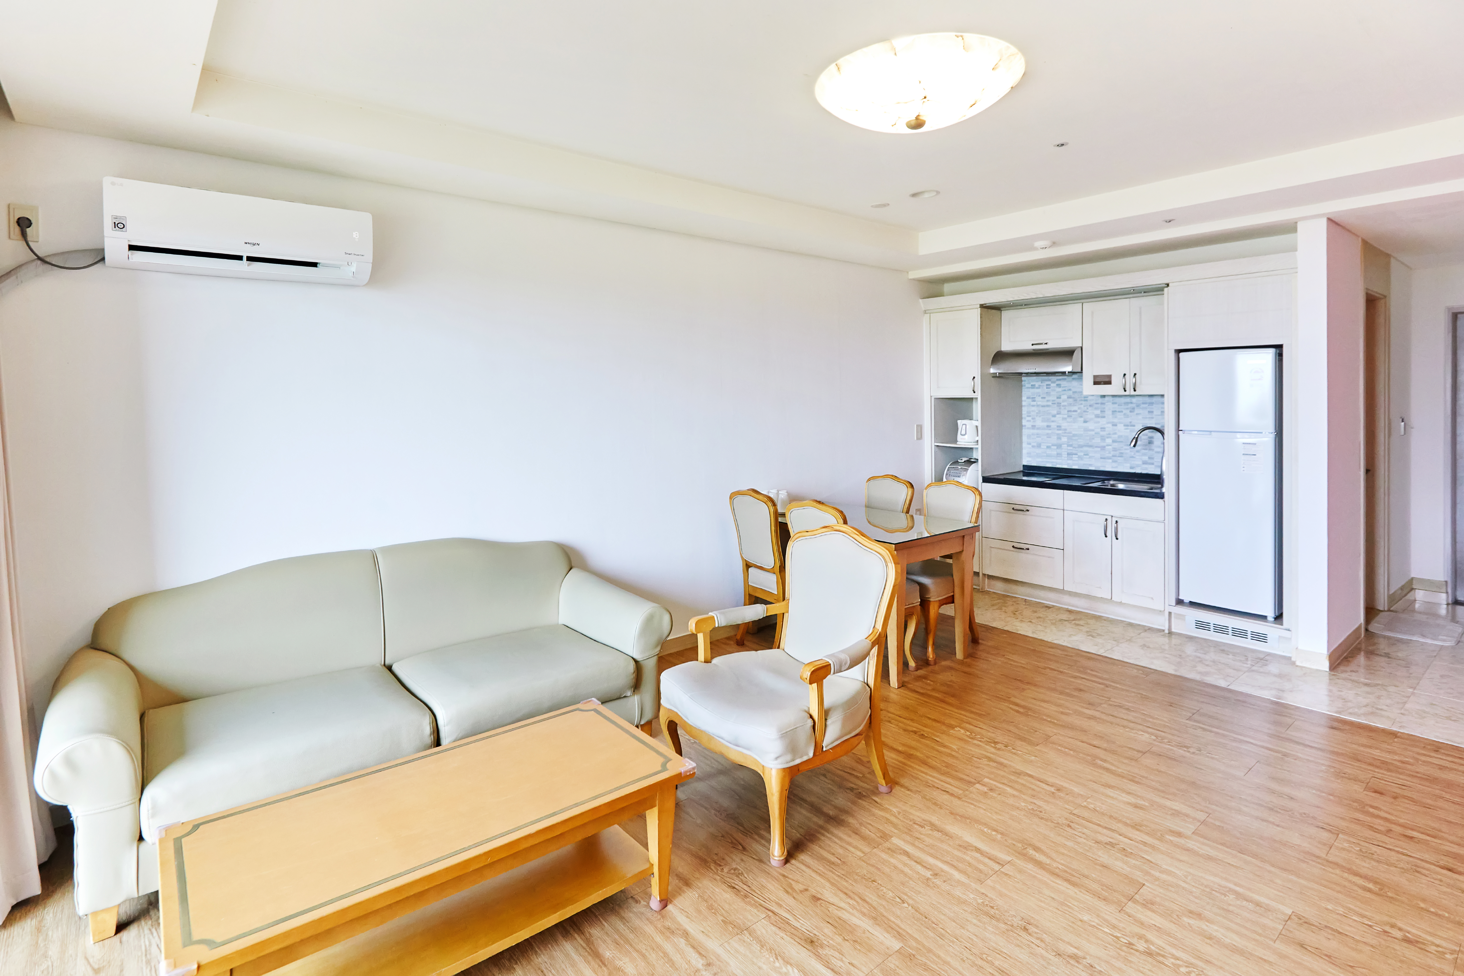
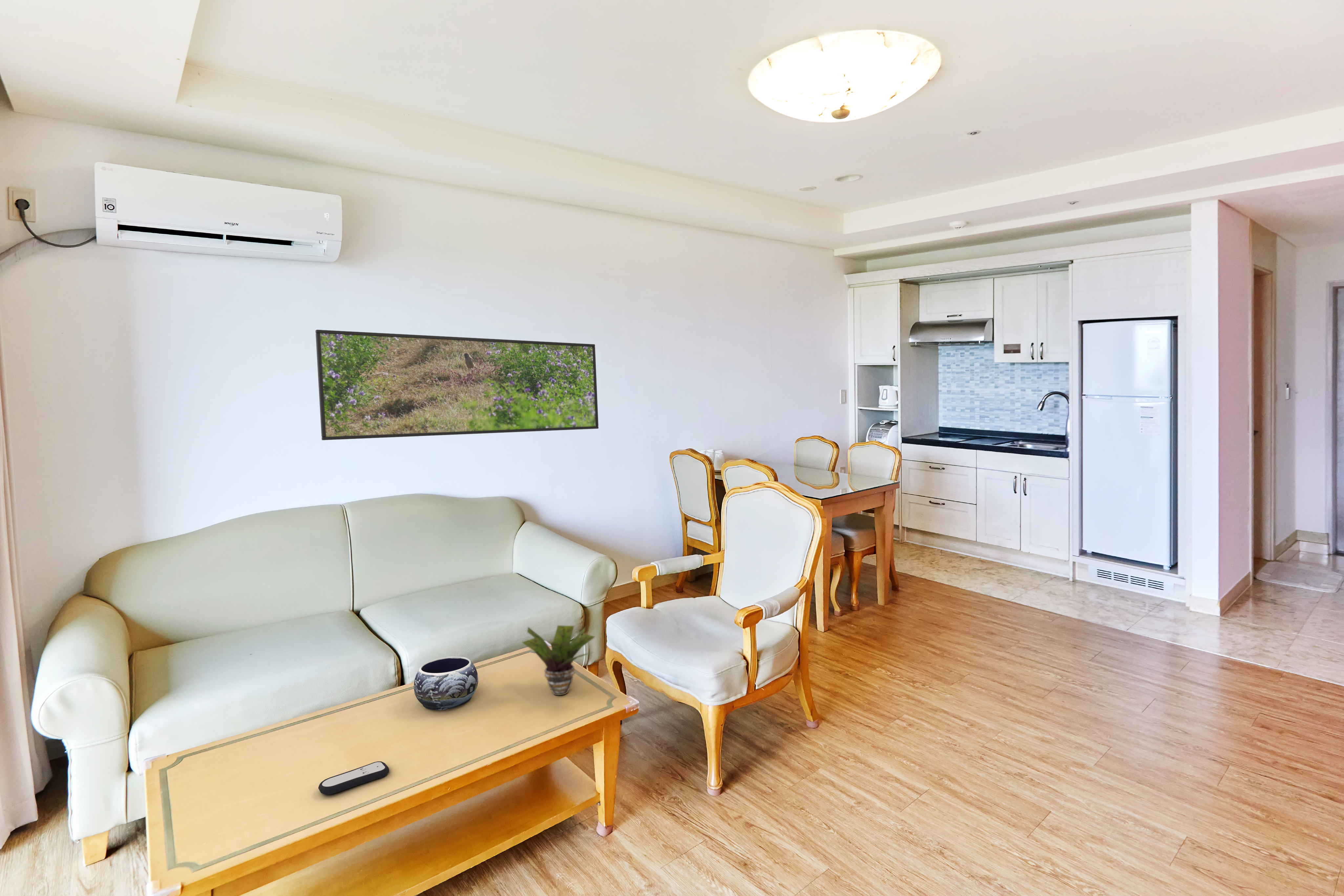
+ decorative bowl [413,656,478,710]
+ remote control [318,761,389,795]
+ potted plant [522,625,596,696]
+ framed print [315,329,599,441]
